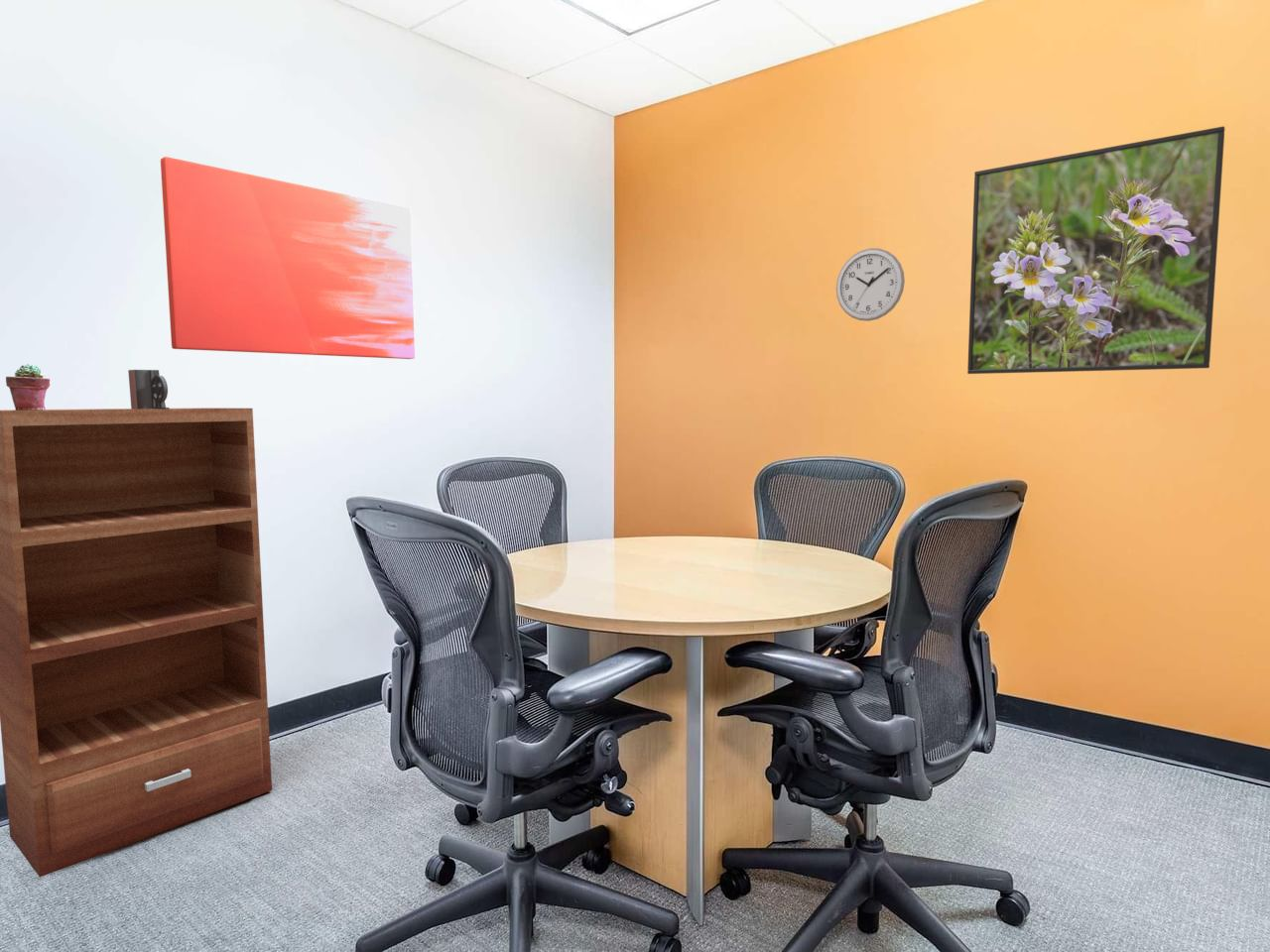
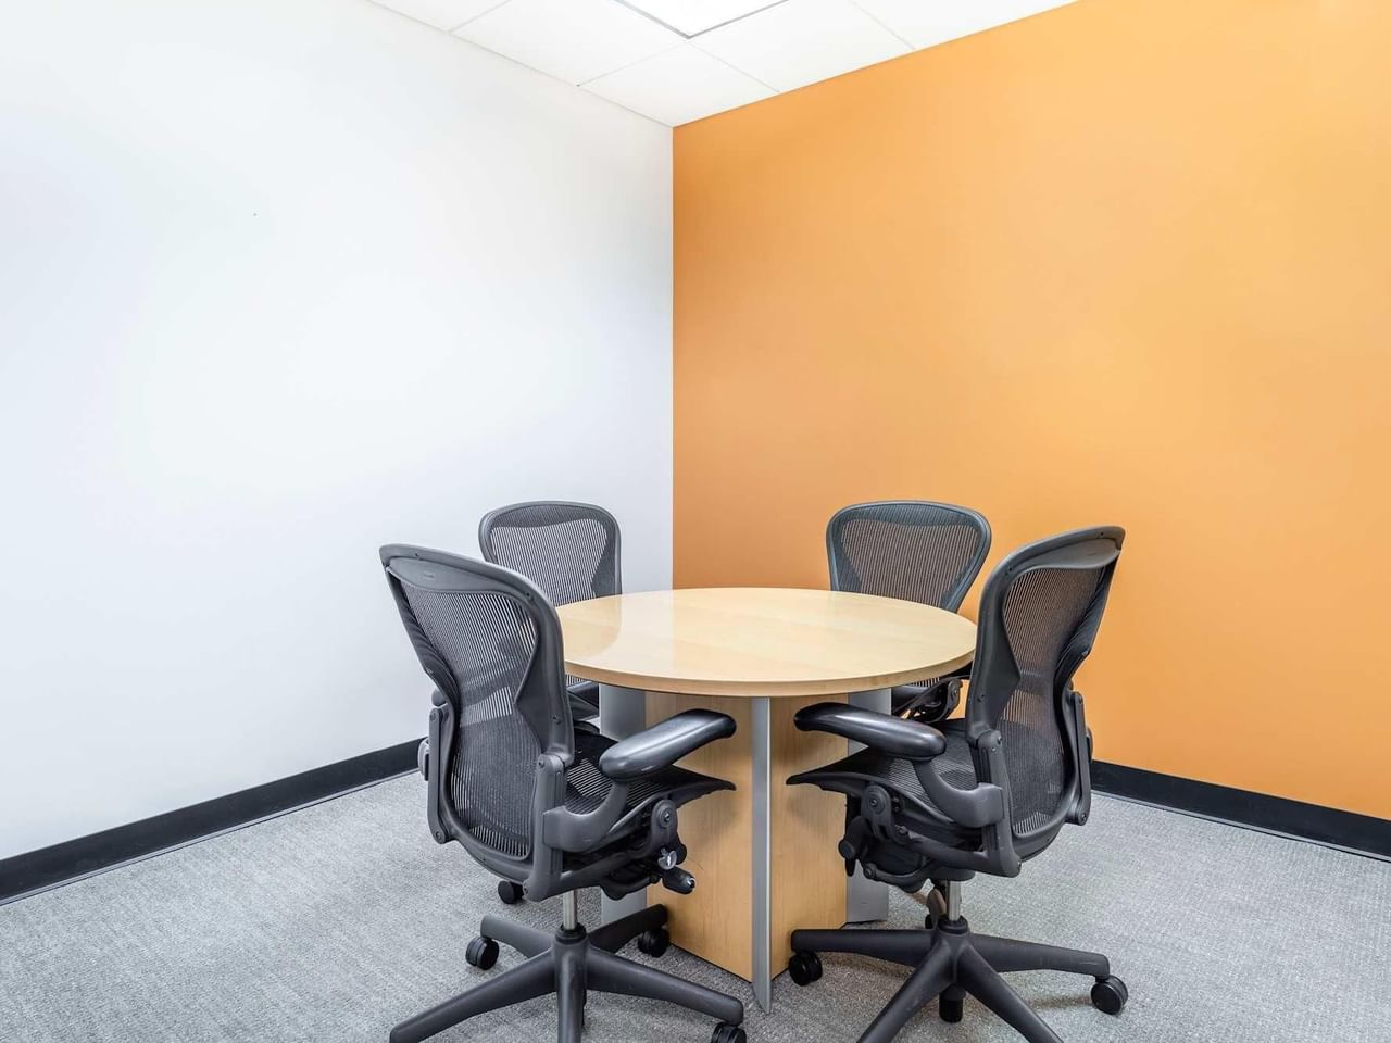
- wall art [160,156,416,360]
- bookshelf [0,407,273,878]
- potted succulent [5,363,51,411]
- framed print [966,125,1226,375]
- bookend [127,369,170,410]
- wall clock [835,247,906,322]
